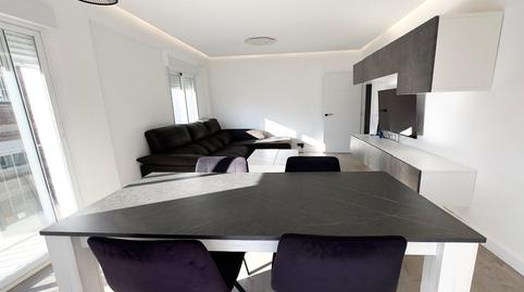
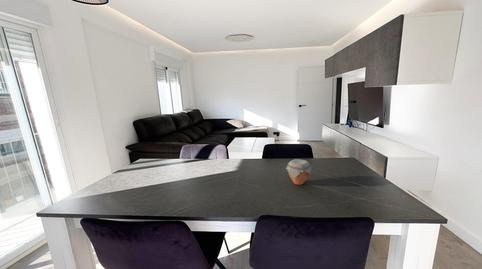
+ jar [285,158,312,186]
